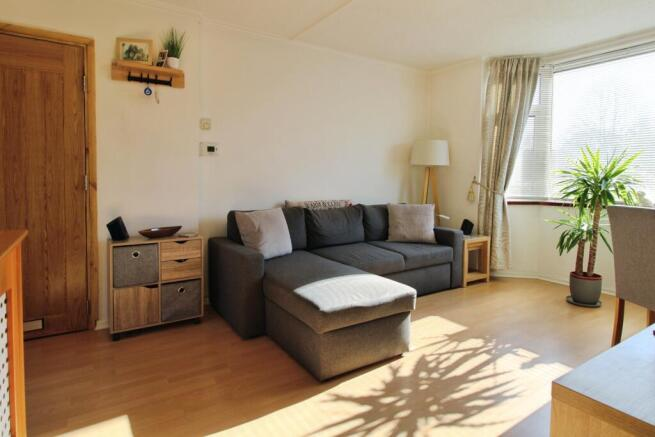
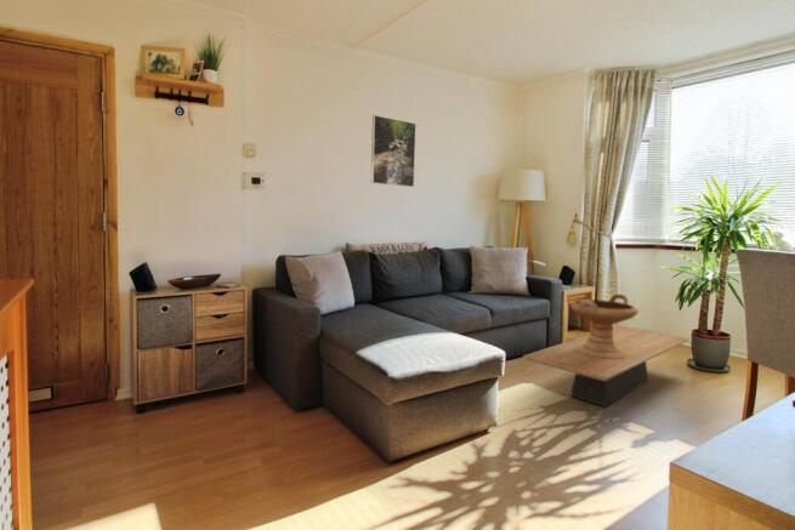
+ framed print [370,114,418,188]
+ decorative bowl [569,294,640,359]
+ coffee table [522,325,692,408]
